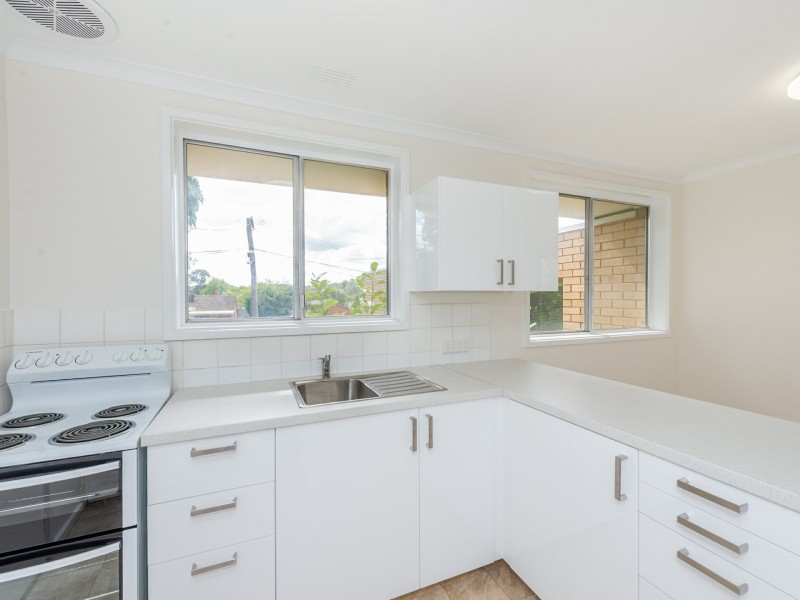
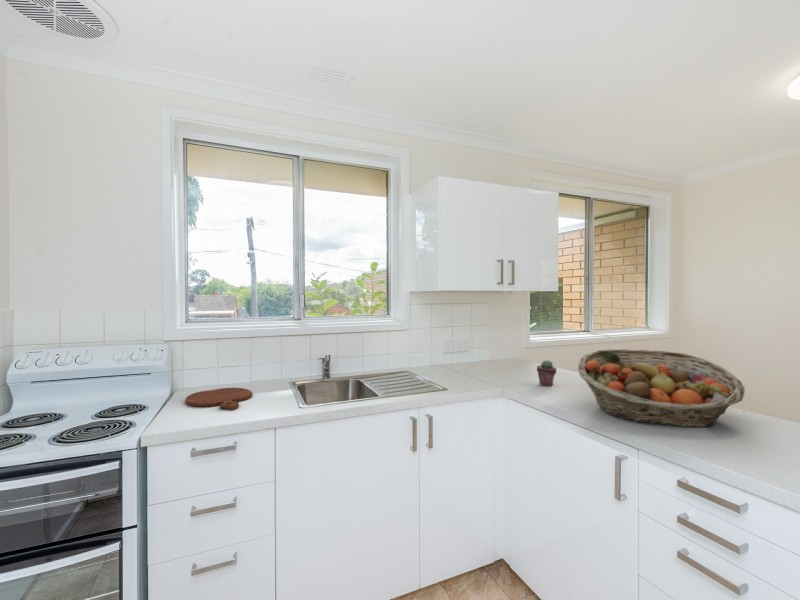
+ fruit basket [577,348,746,428]
+ potted succulent [536,359,558,387]
+ cutting board [185,387,253,410]
